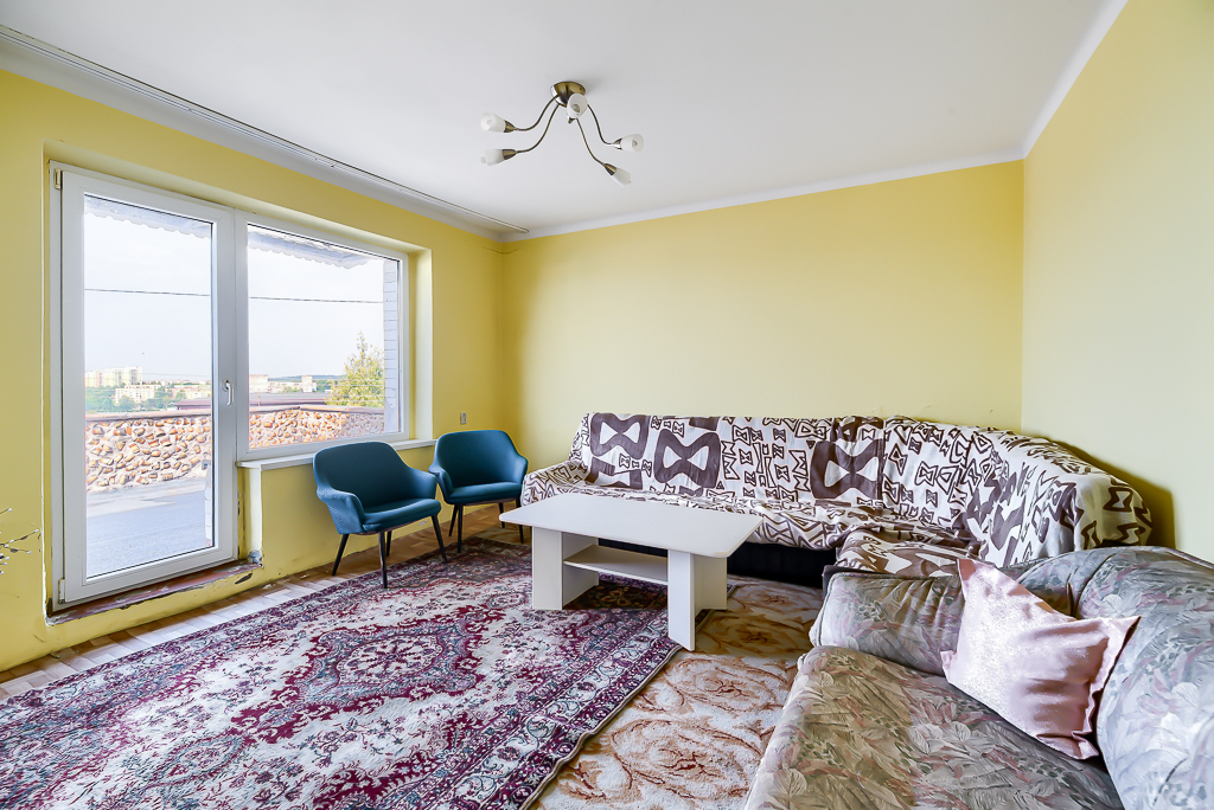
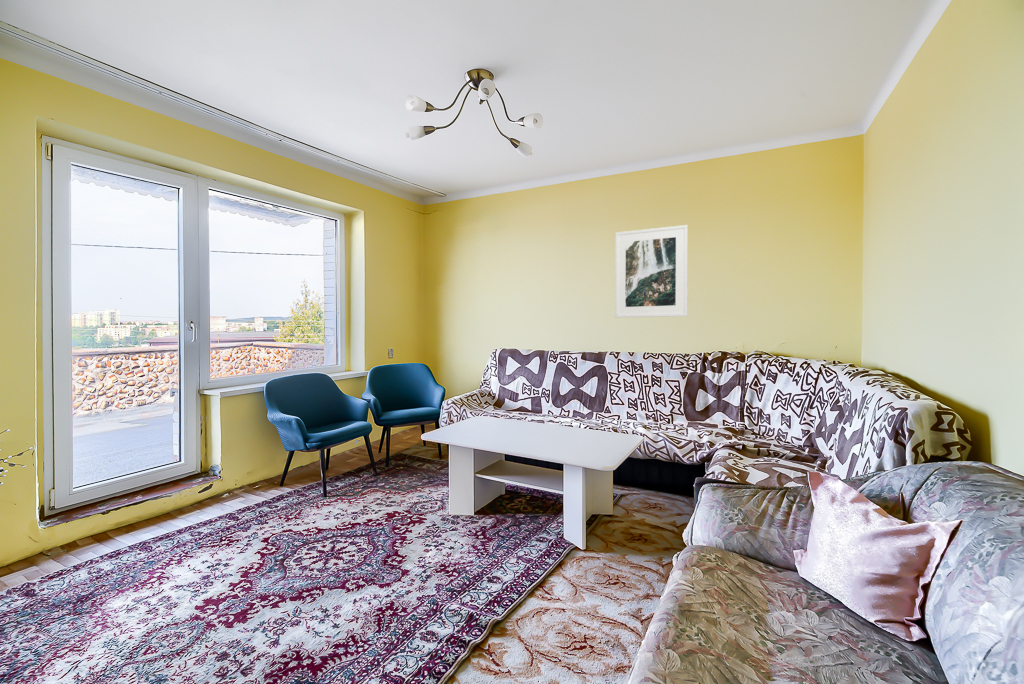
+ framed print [614,224,689,319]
